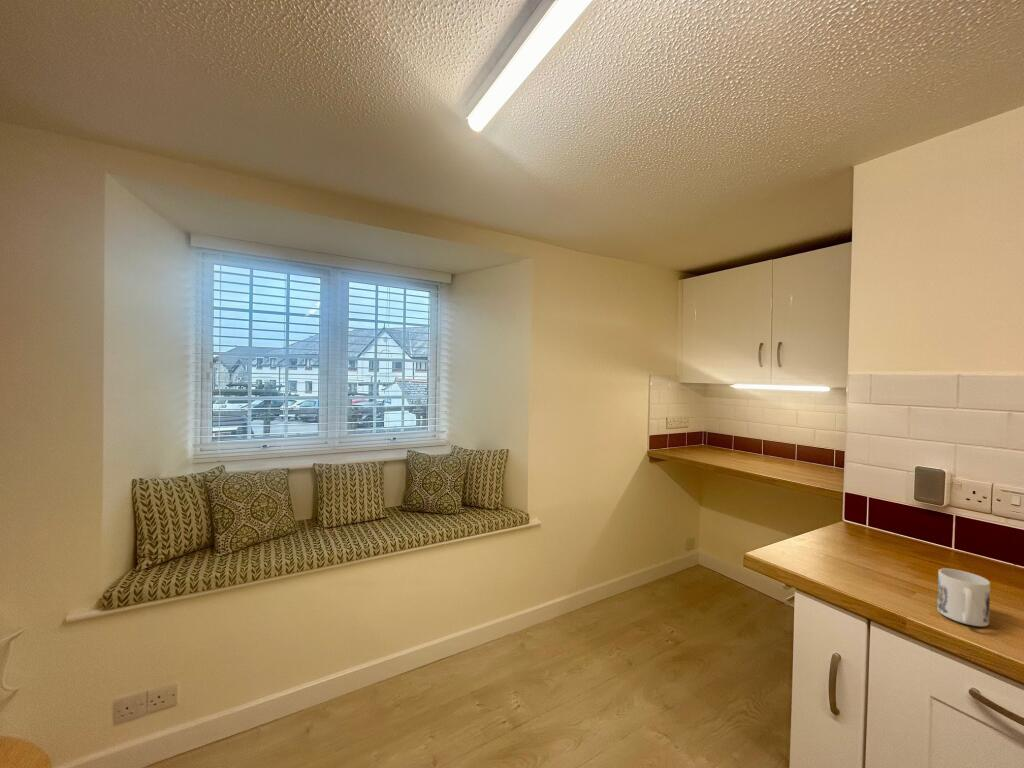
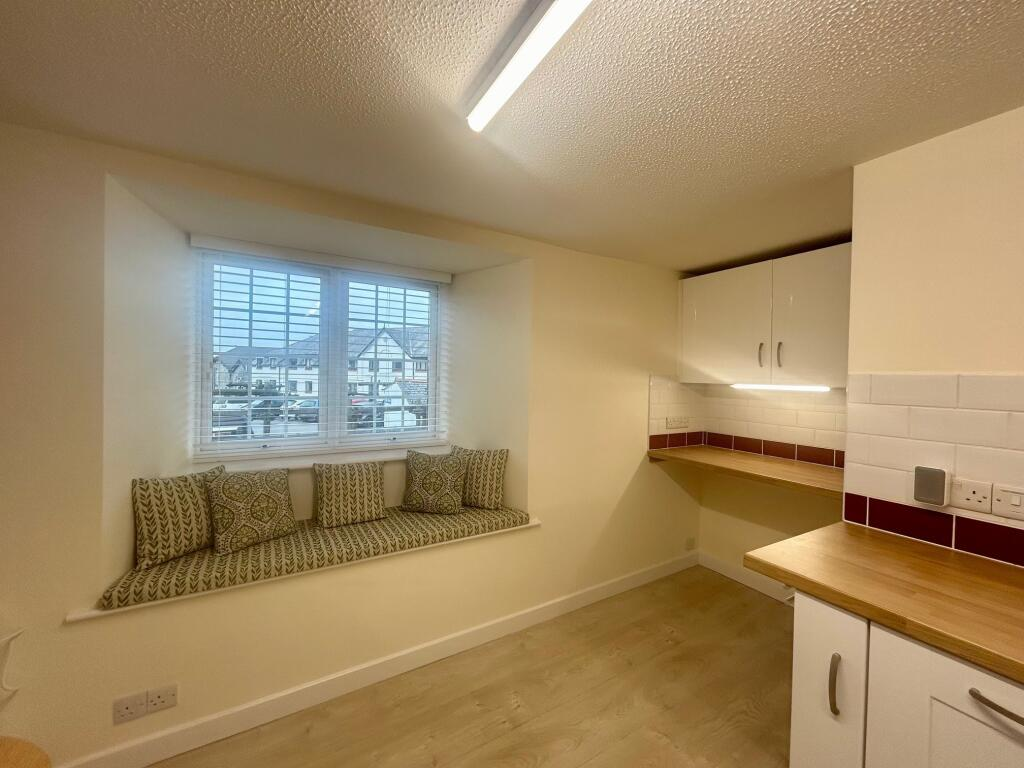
- mug [936,568,991,627]
